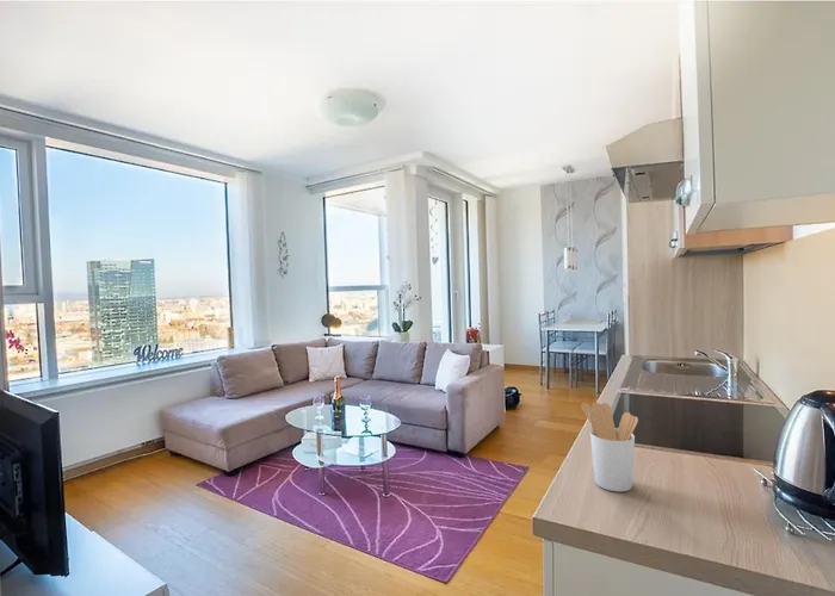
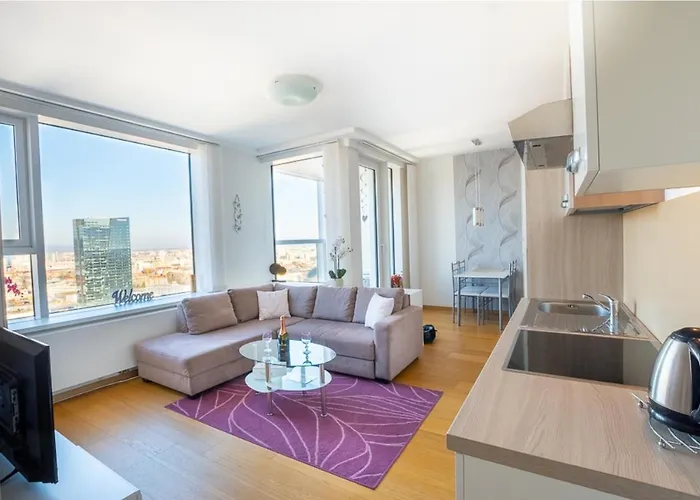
- utensil holder [580,402,639,492]
